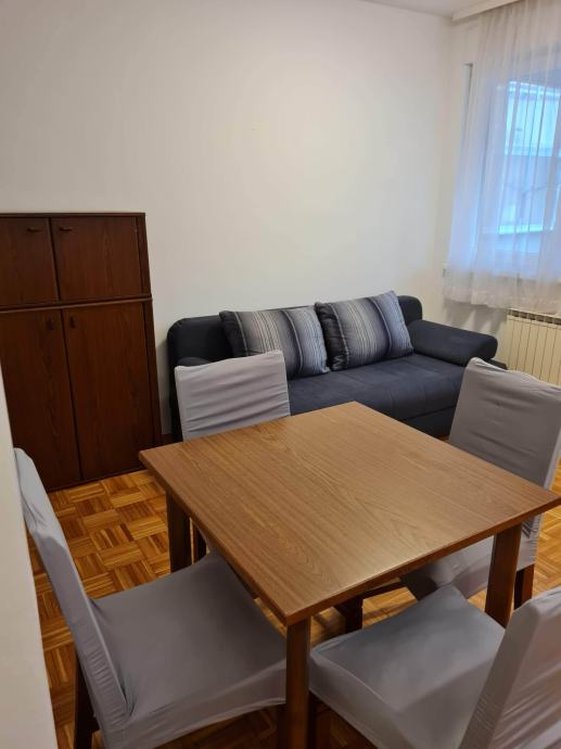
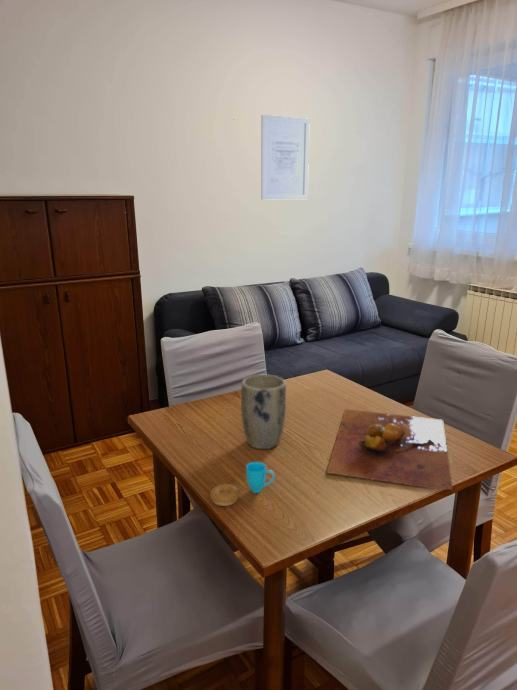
+ plant pot [240,374,287,450]
+ wall art [260,114,311,200]
+ cup [209,461,276,507]
+ cutting board [326,408,453,491]
